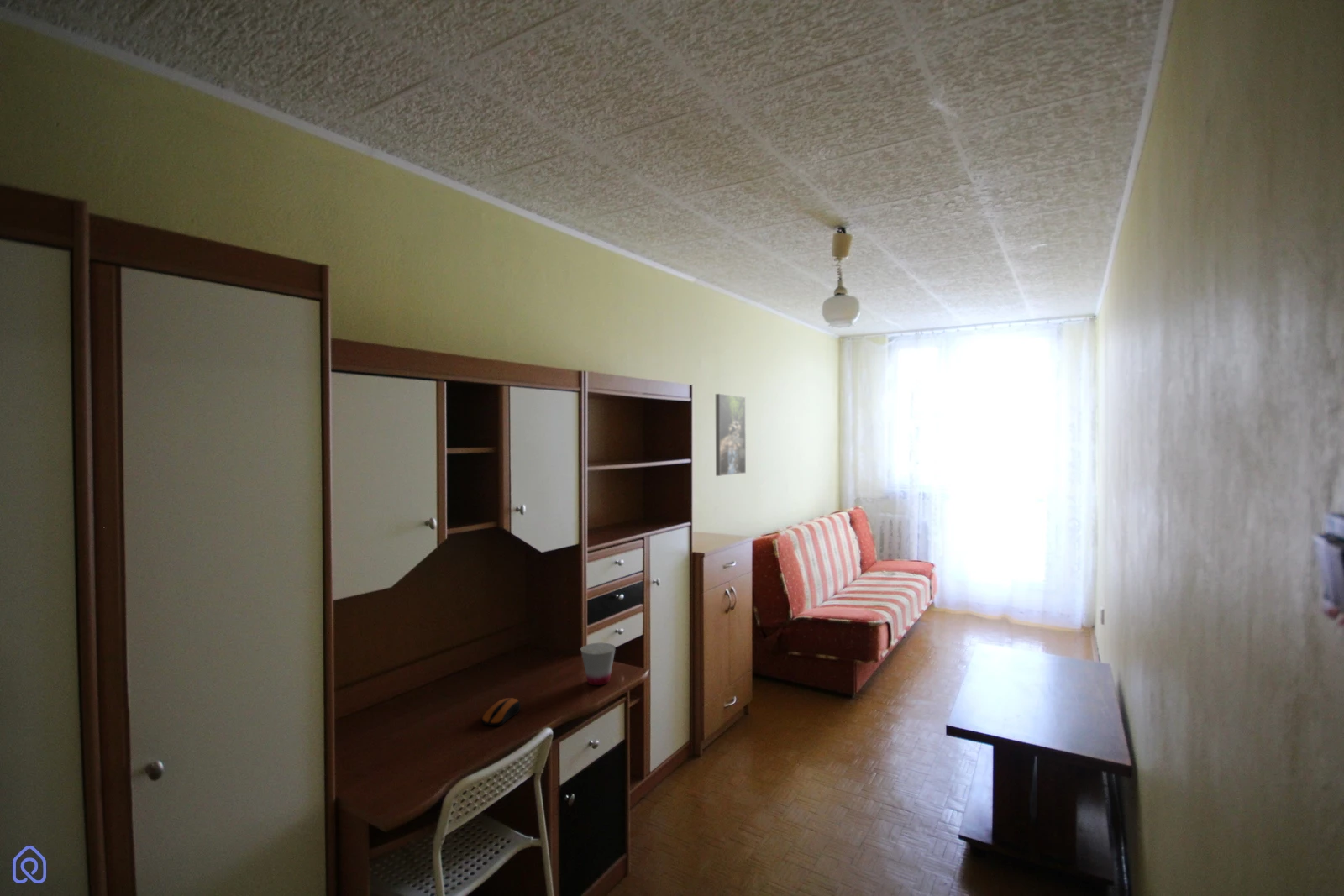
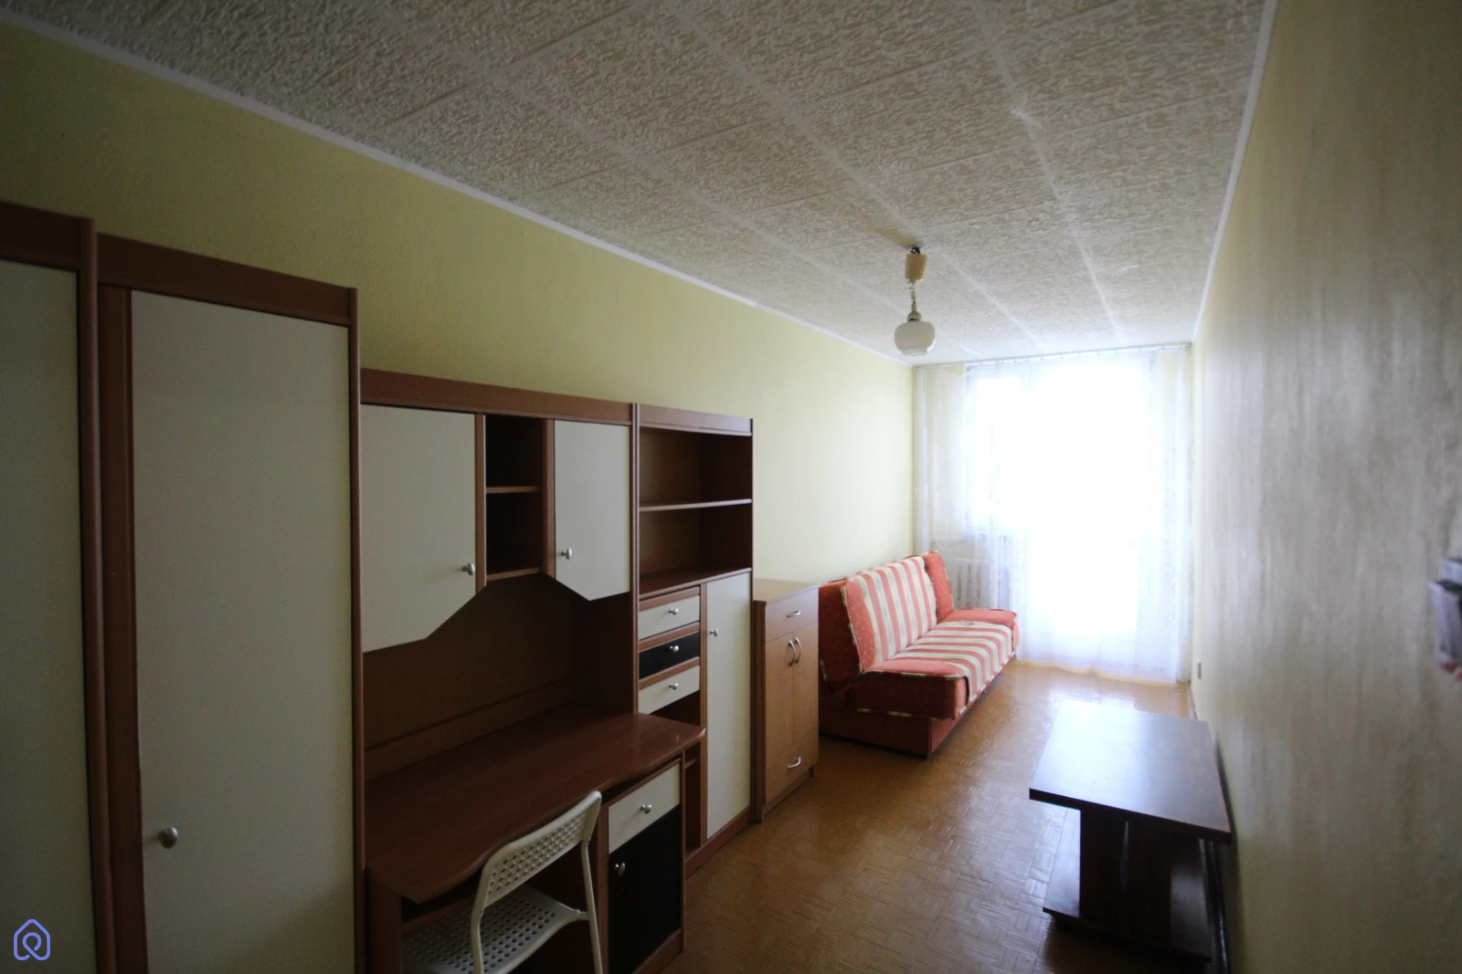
- computer mouse [481,697,522,726]
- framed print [715,393,747,477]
- cup [580,642,617,686]
